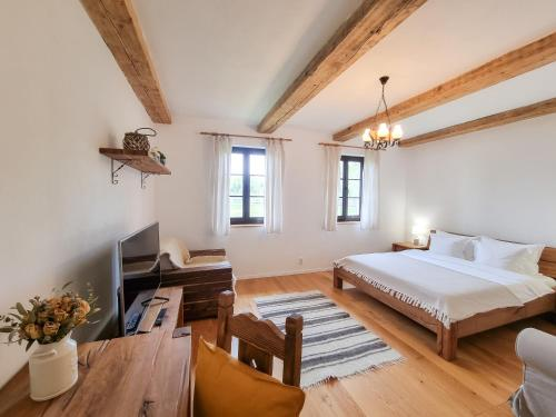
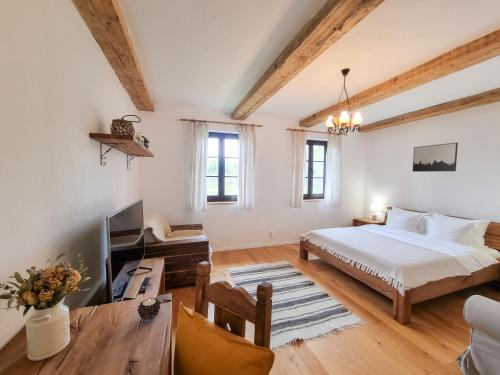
+ wall art [412,142,459,173]
+ candle [136,297,162,322]
